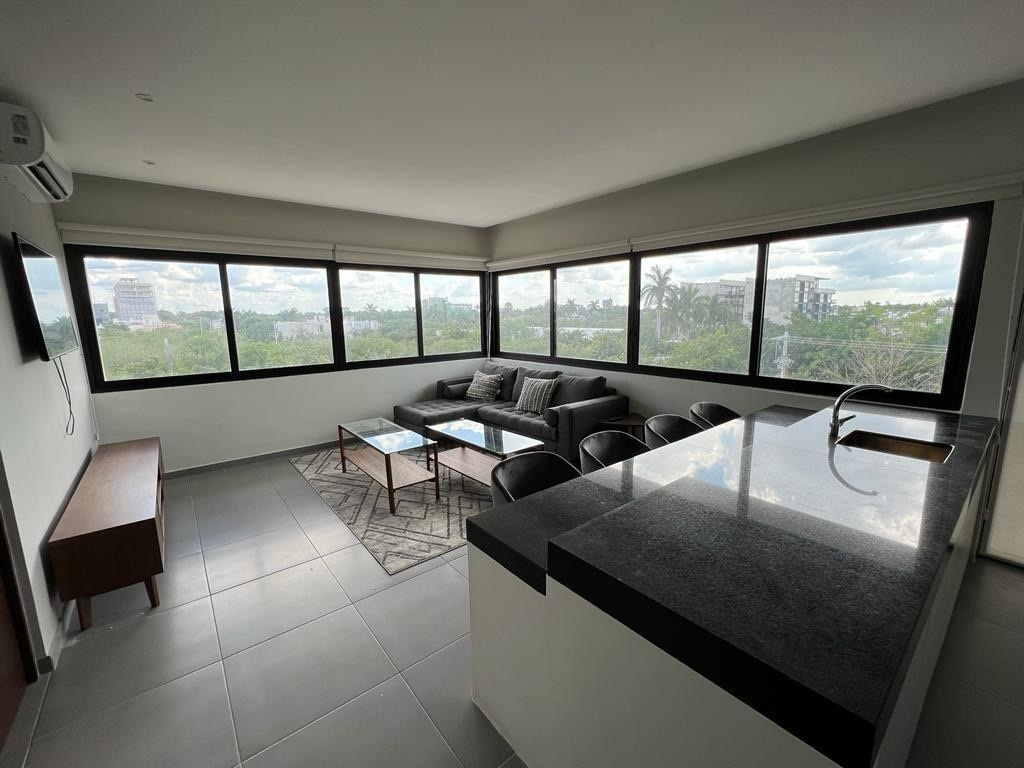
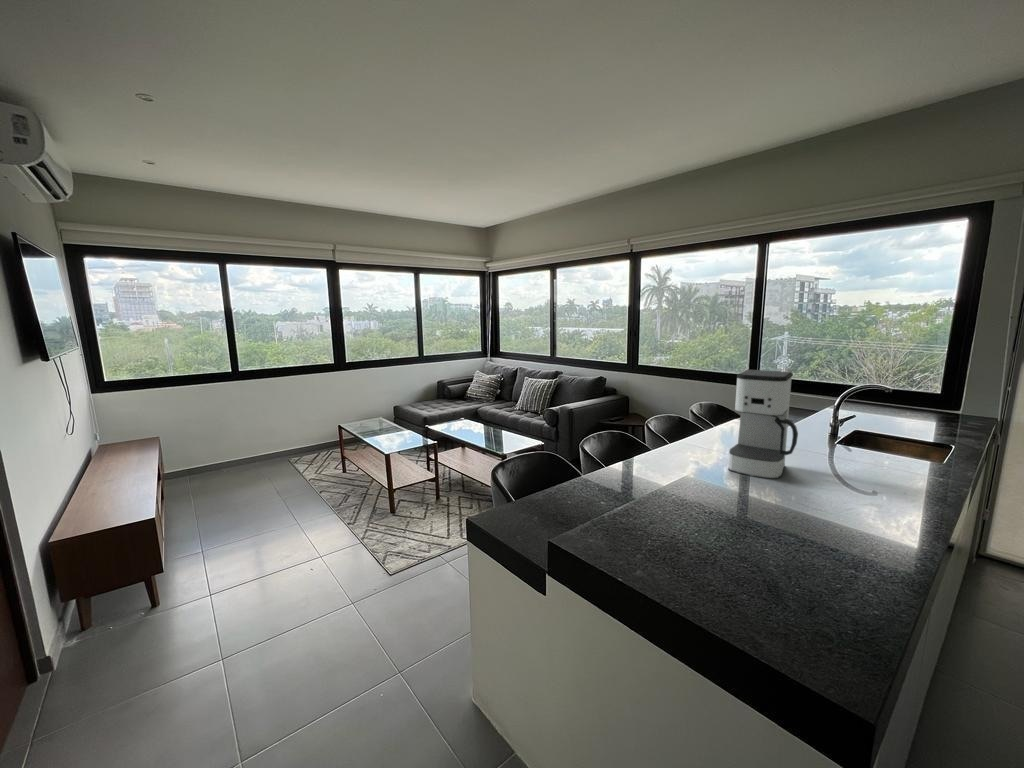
+ coffee maker [727,369,799,480]
